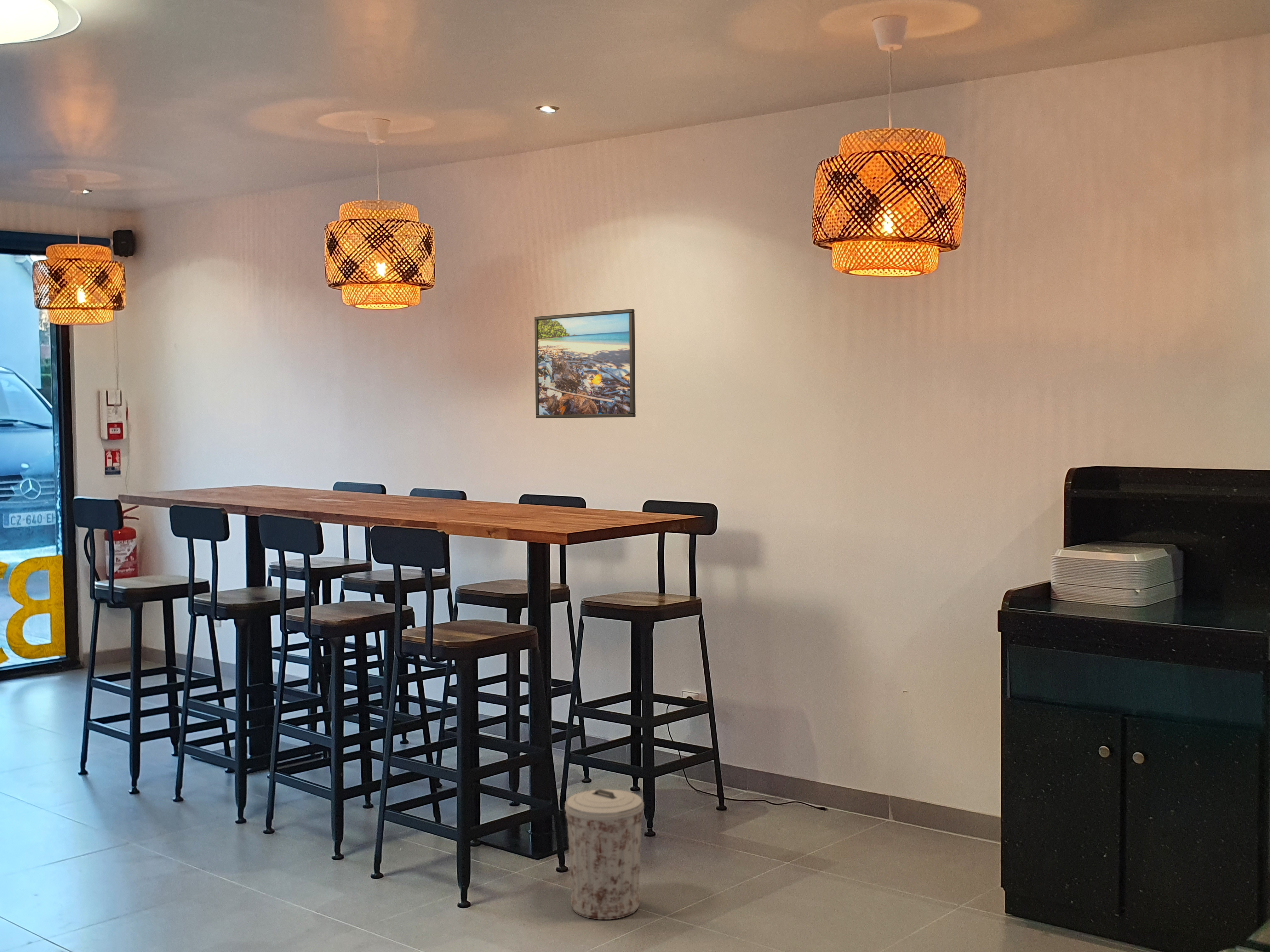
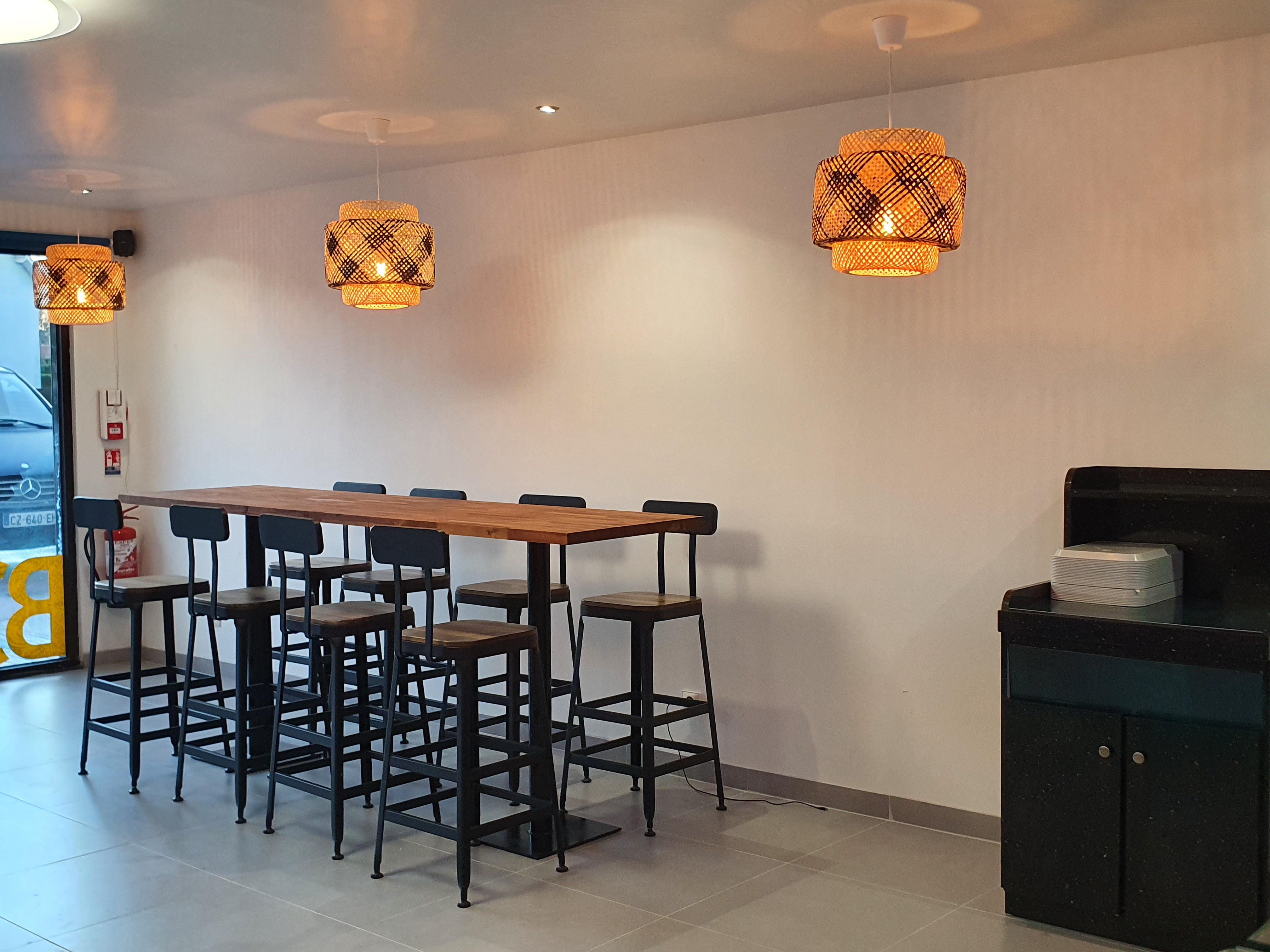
- trash can [564,789,644,920]
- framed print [534,309,636,419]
